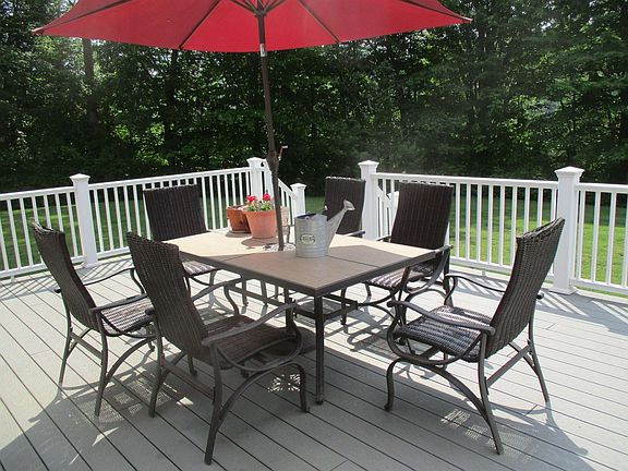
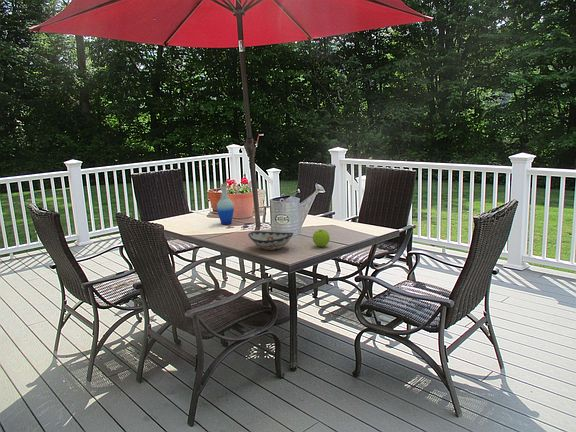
+ bottle [216,183,235,225]
+ decorative bowl [247,230,294,251]
+ apple [312,229,331,248]
